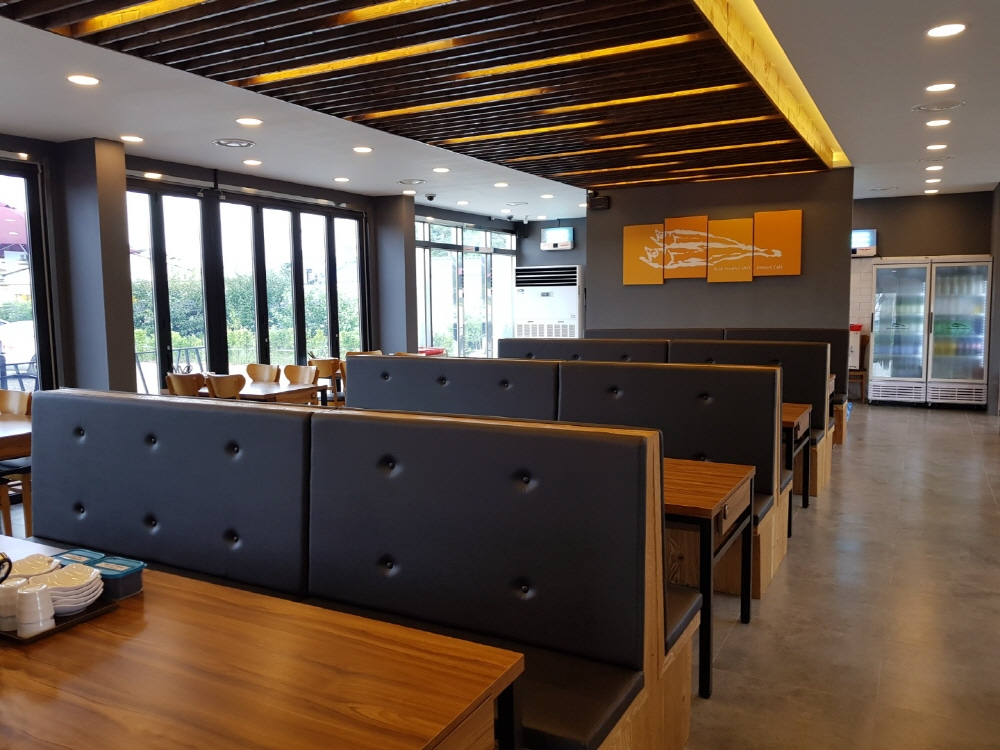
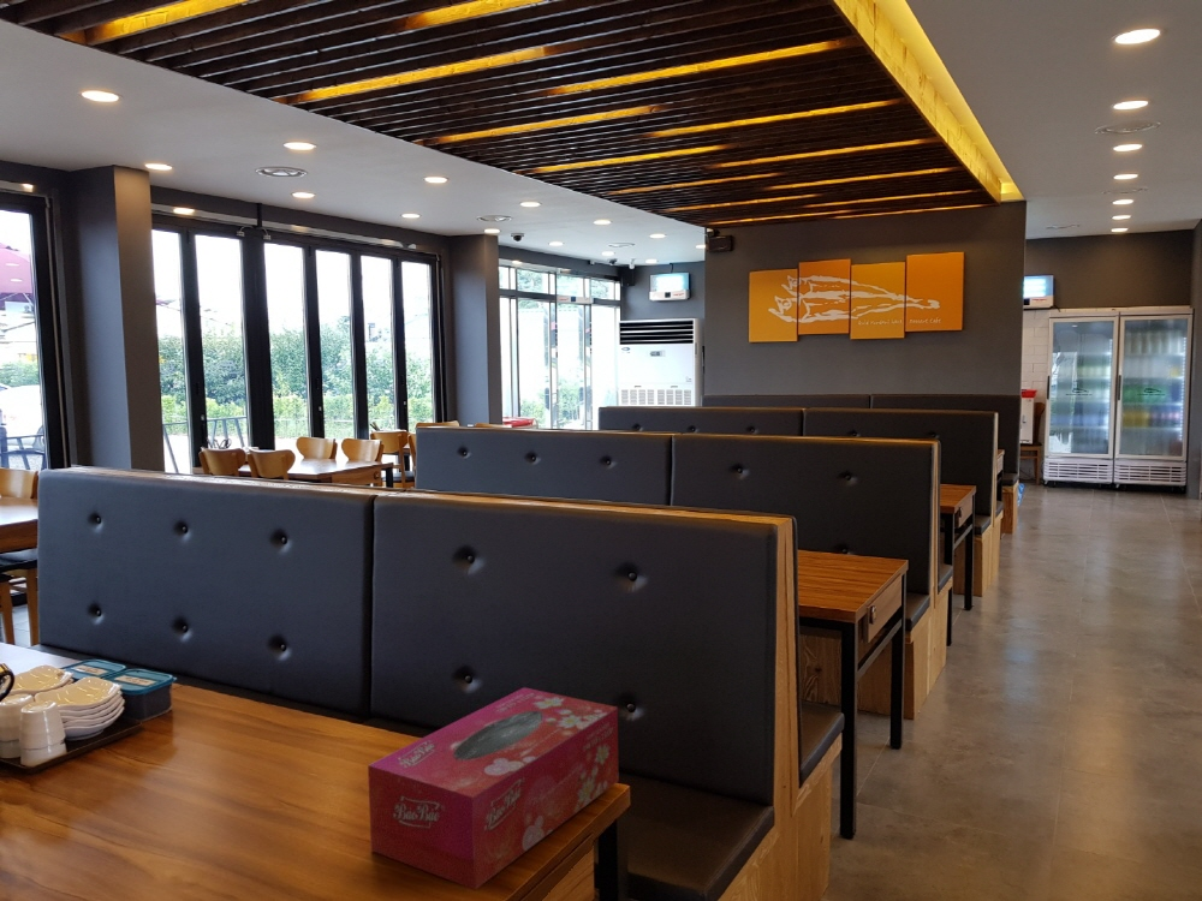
+ tissue box [367,686,620,890]
